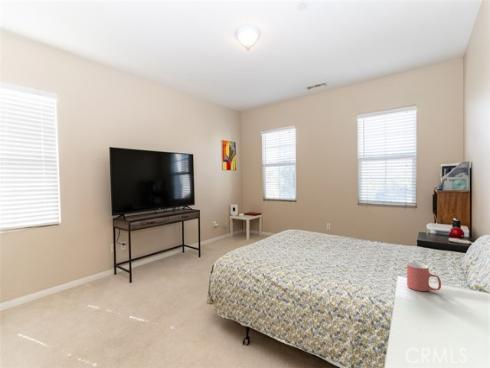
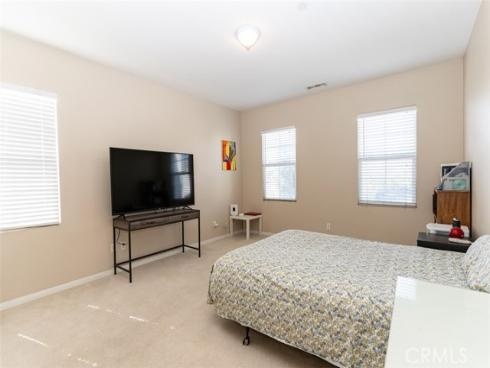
- mug [406,261,442,292]
